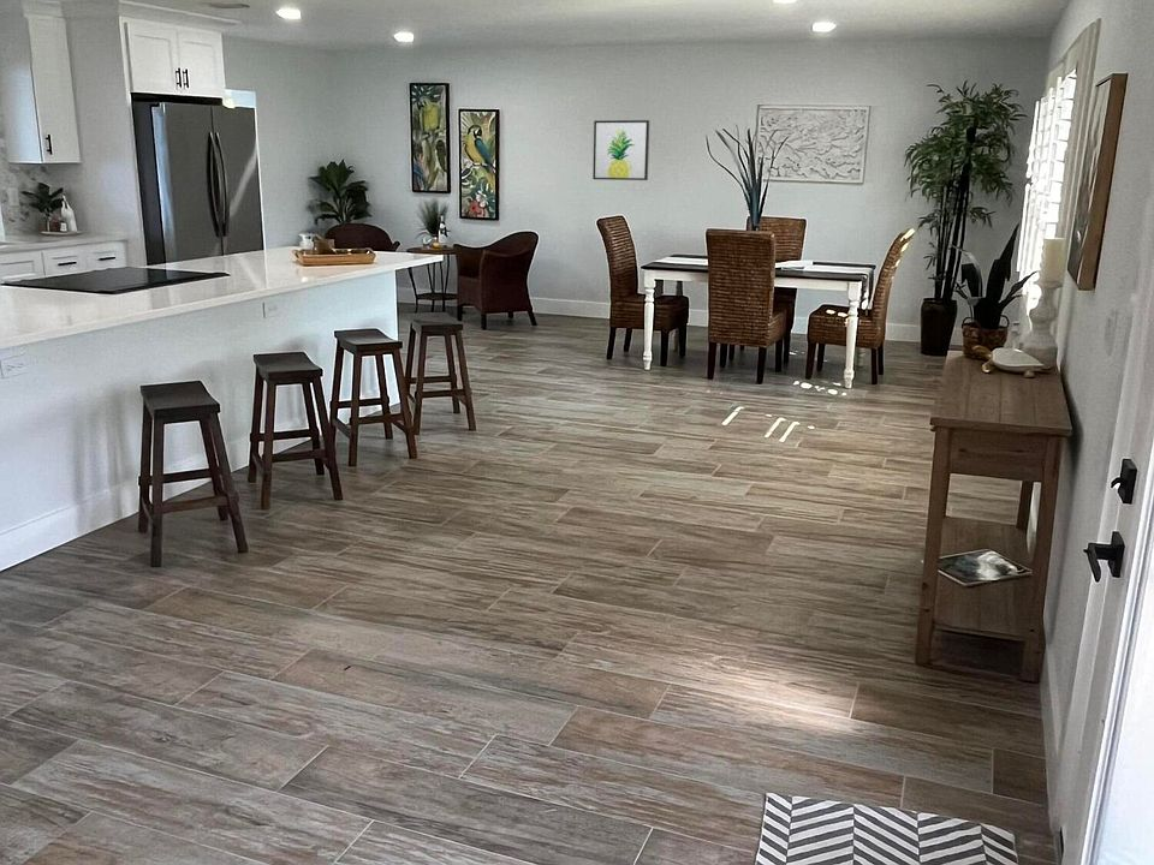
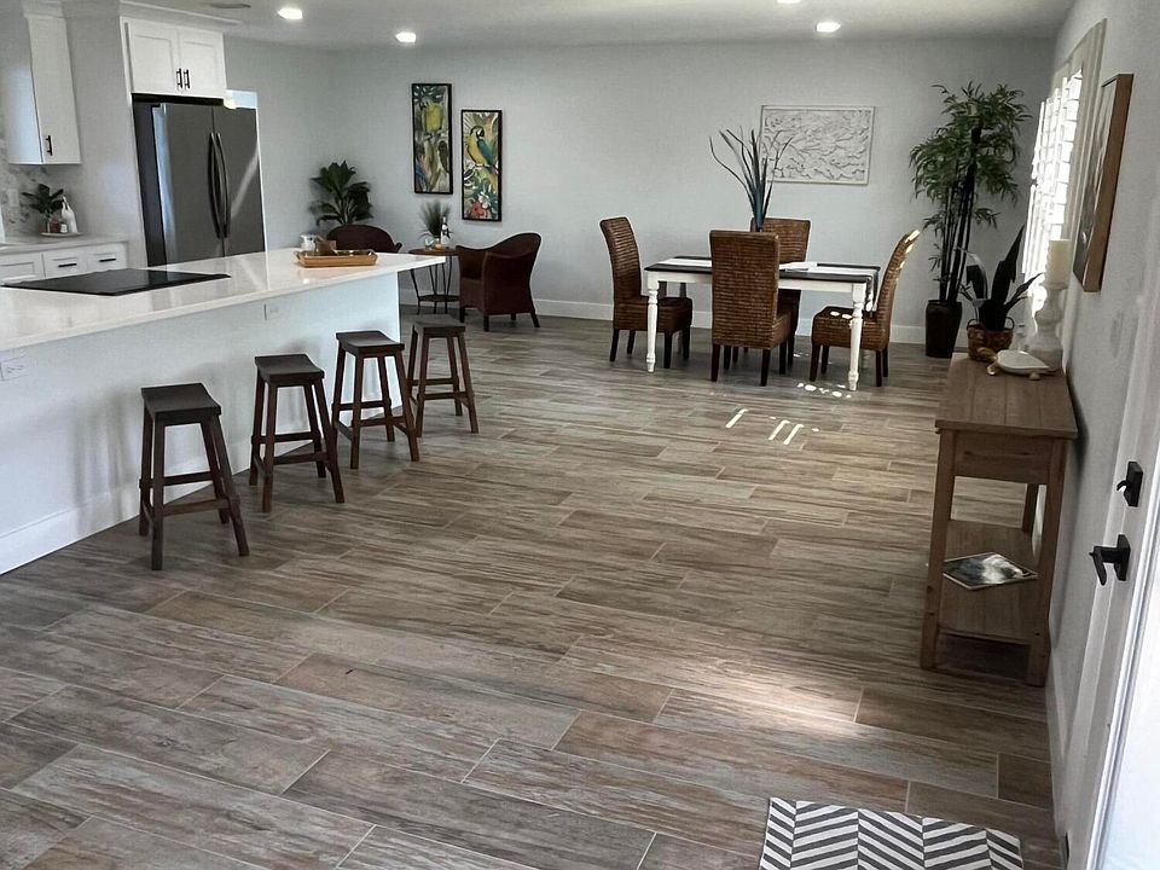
- wall art [591,119,650,181]
